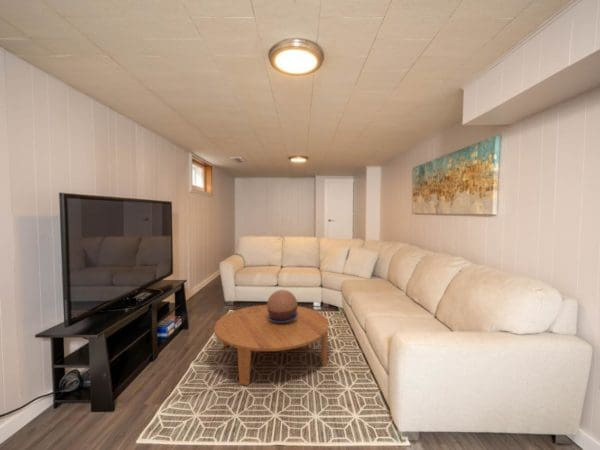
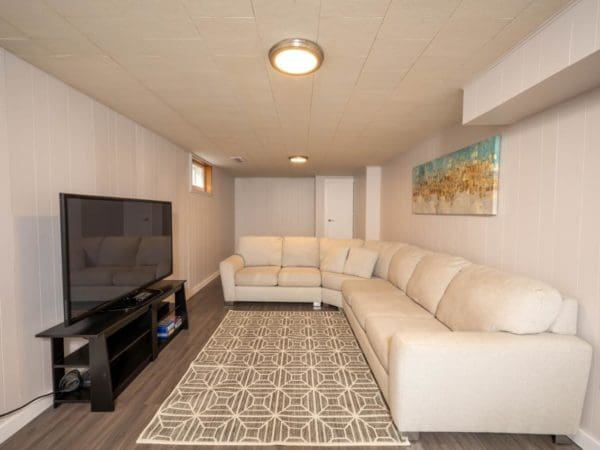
- coffee table [213,304,329,387]
- decorative bowl [266,289,298,322]
